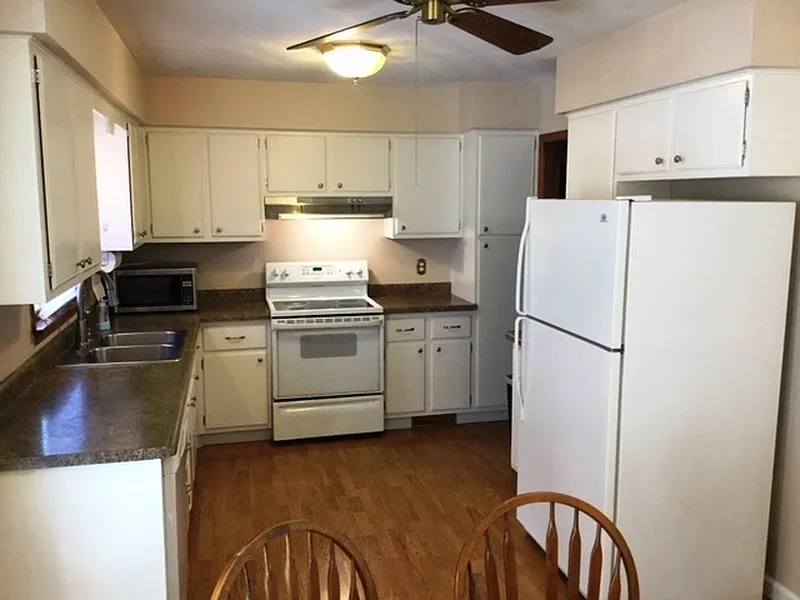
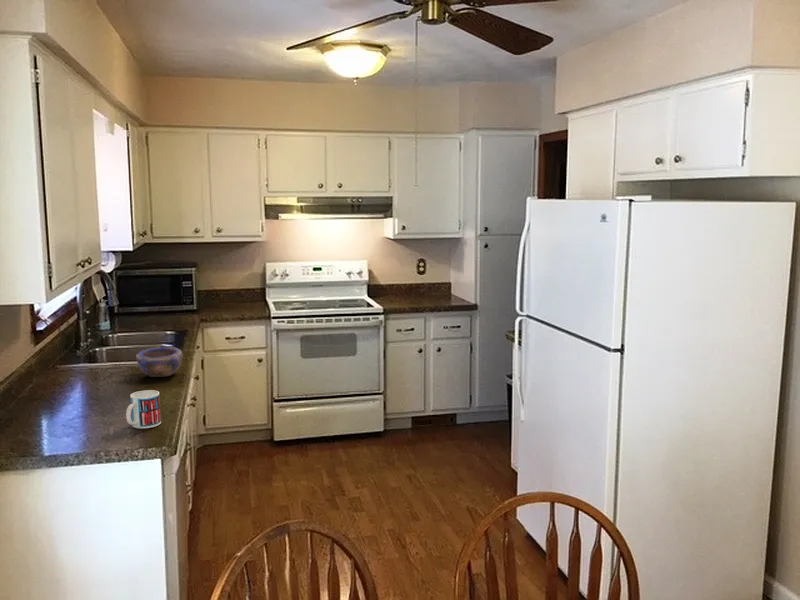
+ mug [125,389,162,429]
+ bowl [135,346,184,378]
